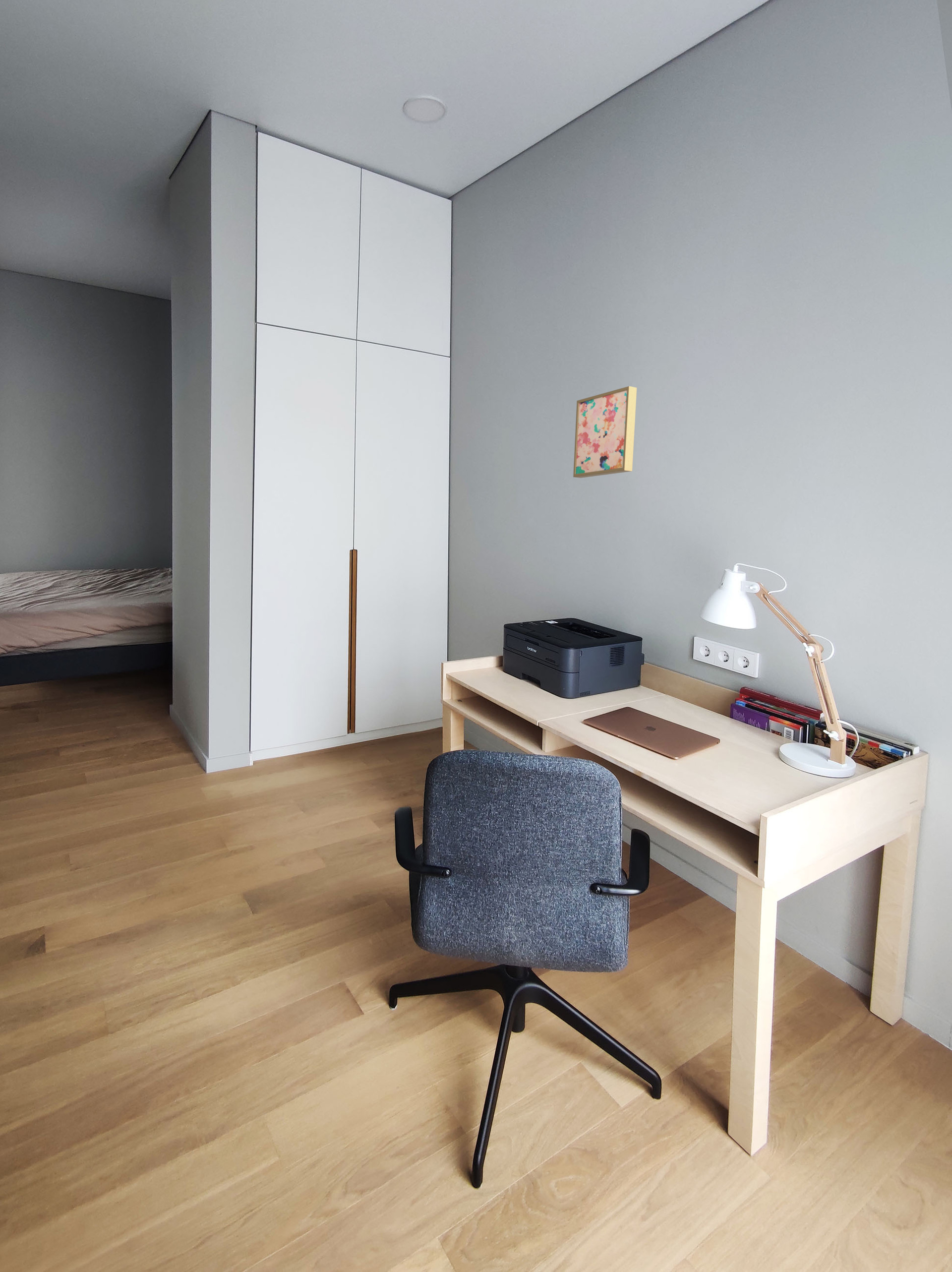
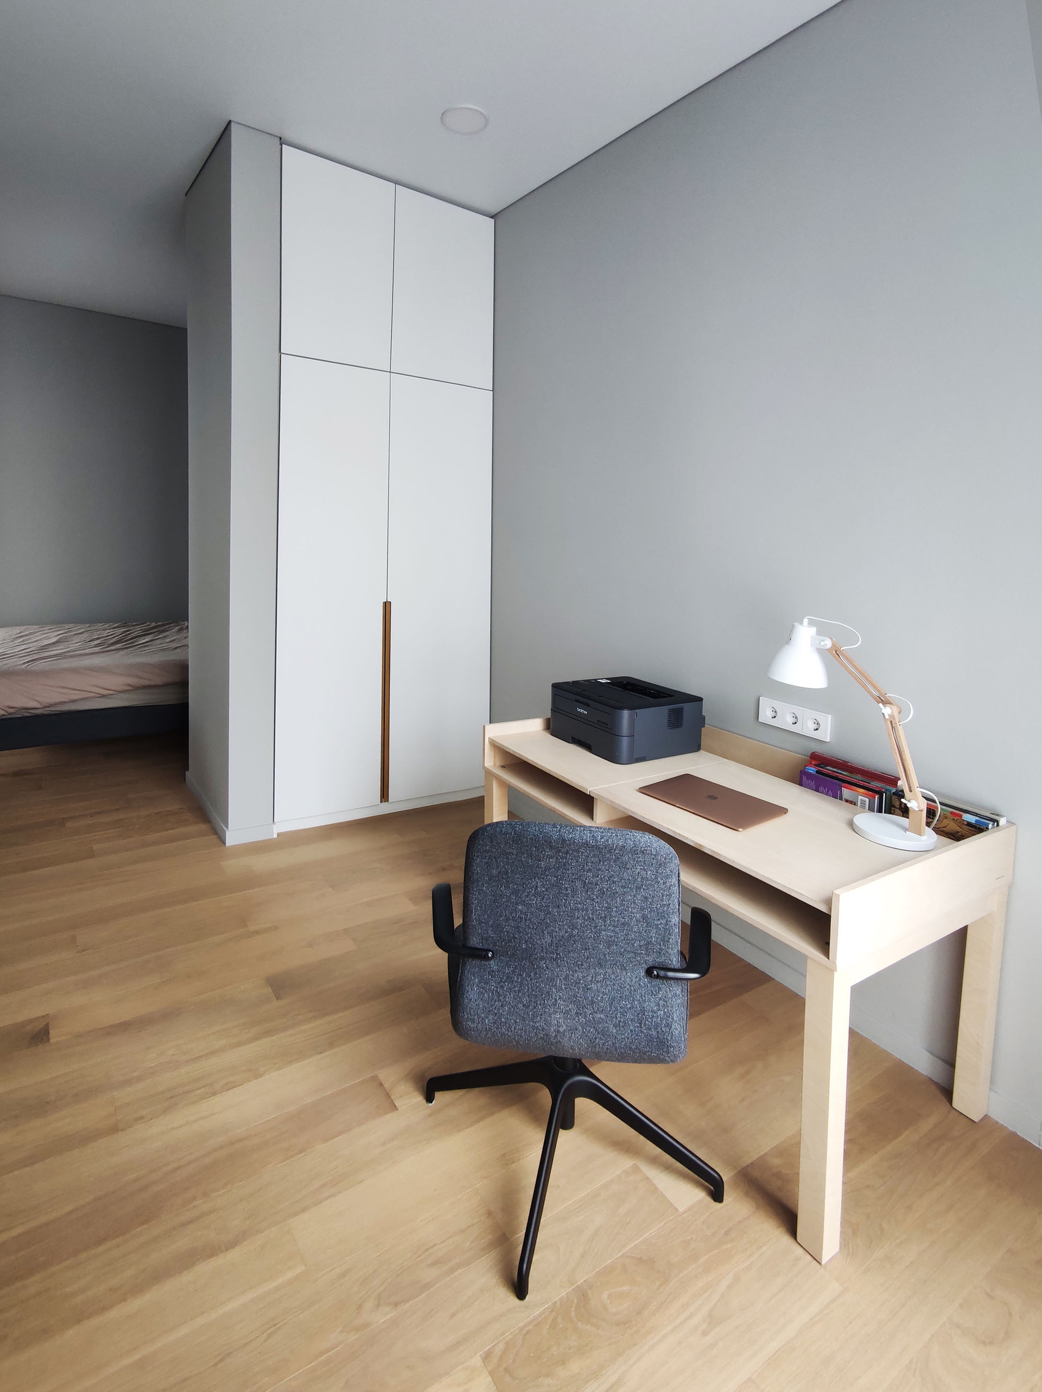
- wall art [573,386,637,479]
